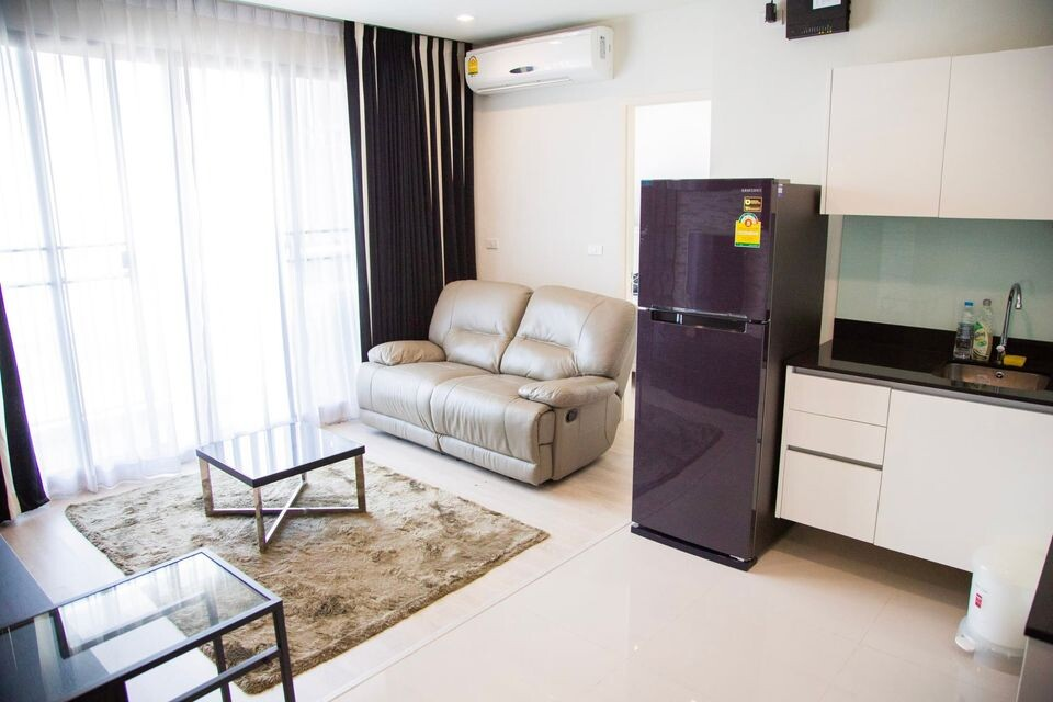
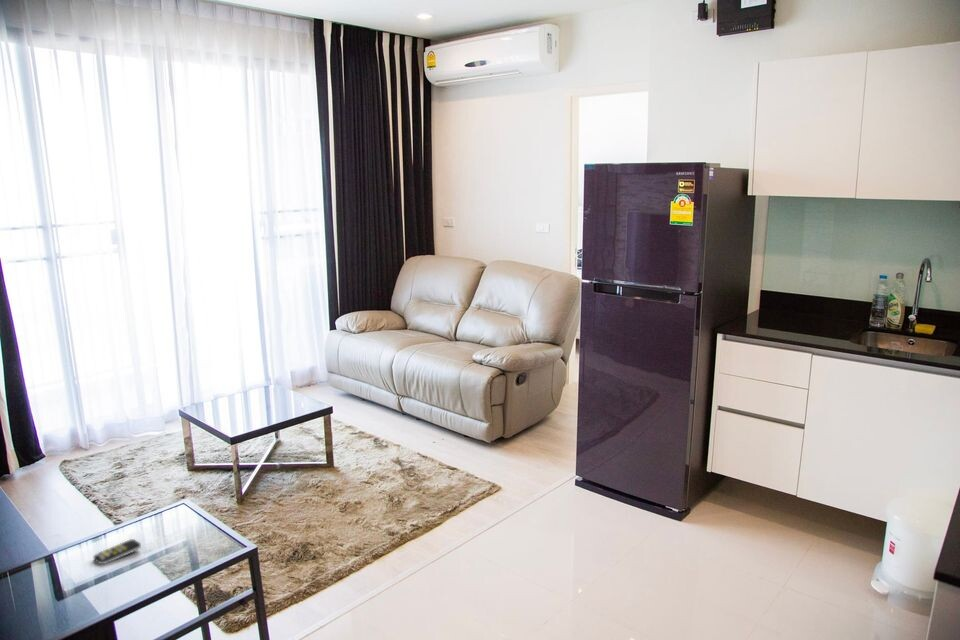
+ remote control [92,538,142,565]
